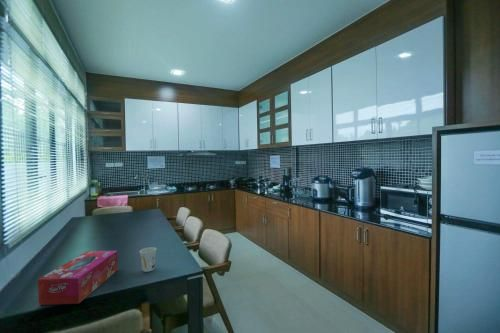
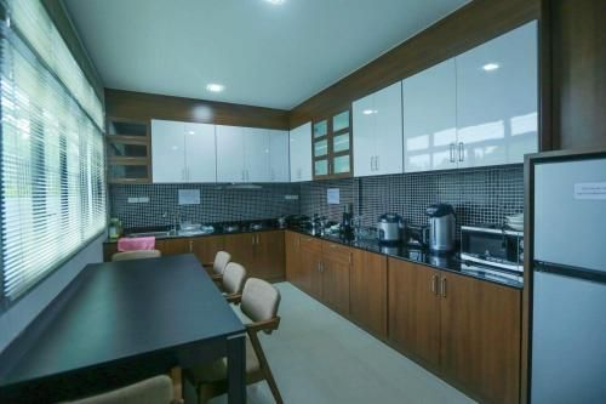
- tissue box [37,250,119,306]
- cup [139,246,157,273]
